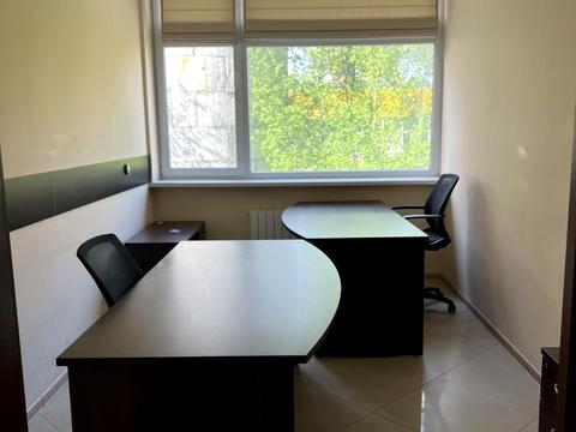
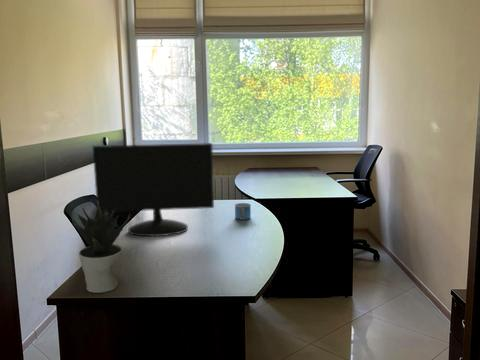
+ mug [234,202,252,221]
+ potted plant [71,200,131,294]
+ computer monitor [92,142,215,237]
